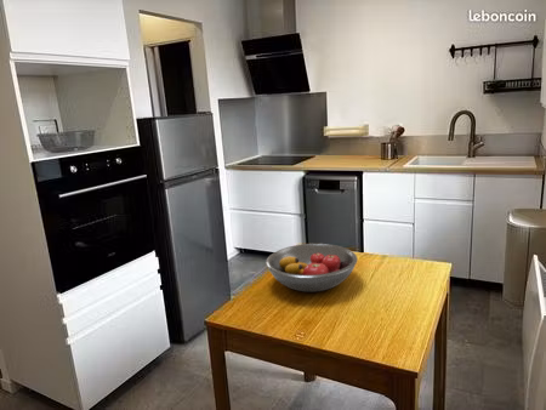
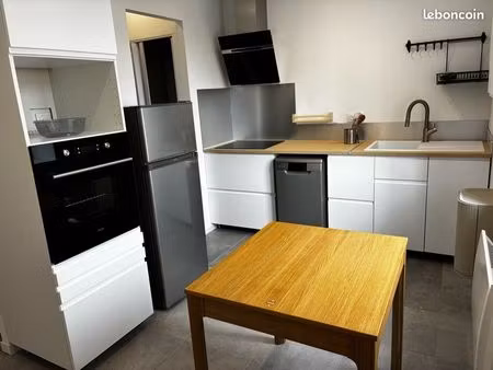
- fruit bowl [265,243,359,294]
